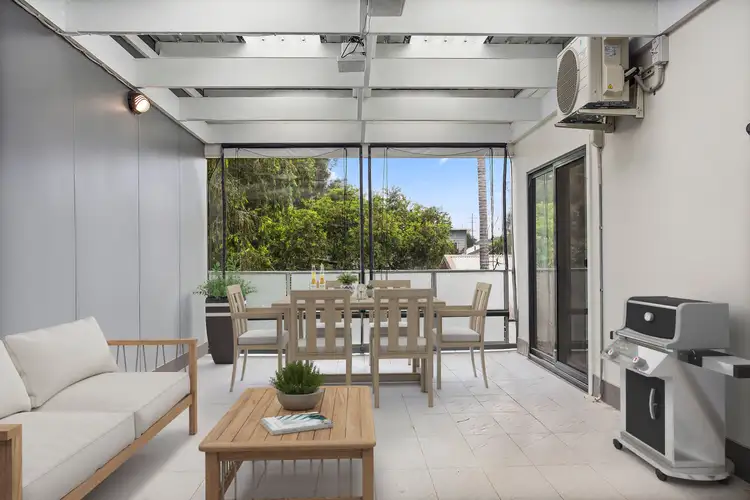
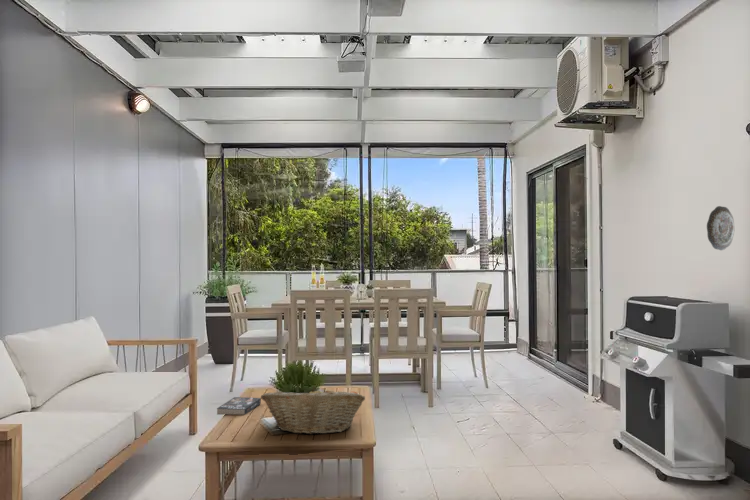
+ book [216,396,262,416]
+ decorative plate [706,205,735,251]
+ fruit basket [260,385,366,436]
